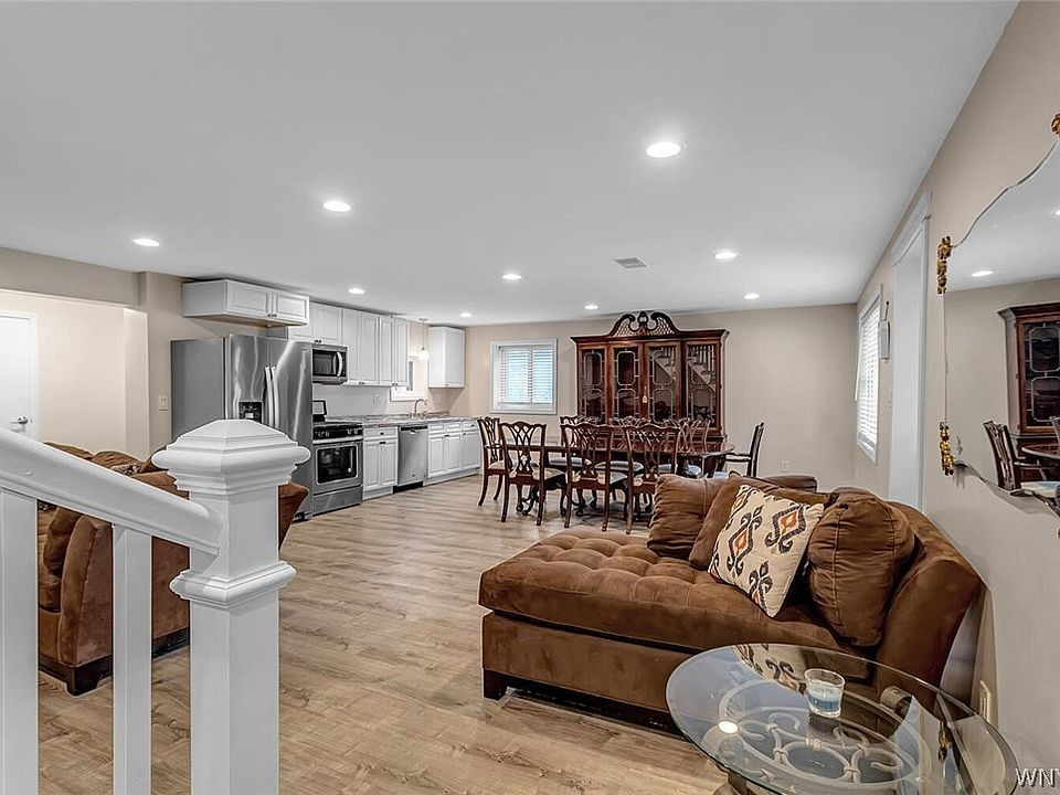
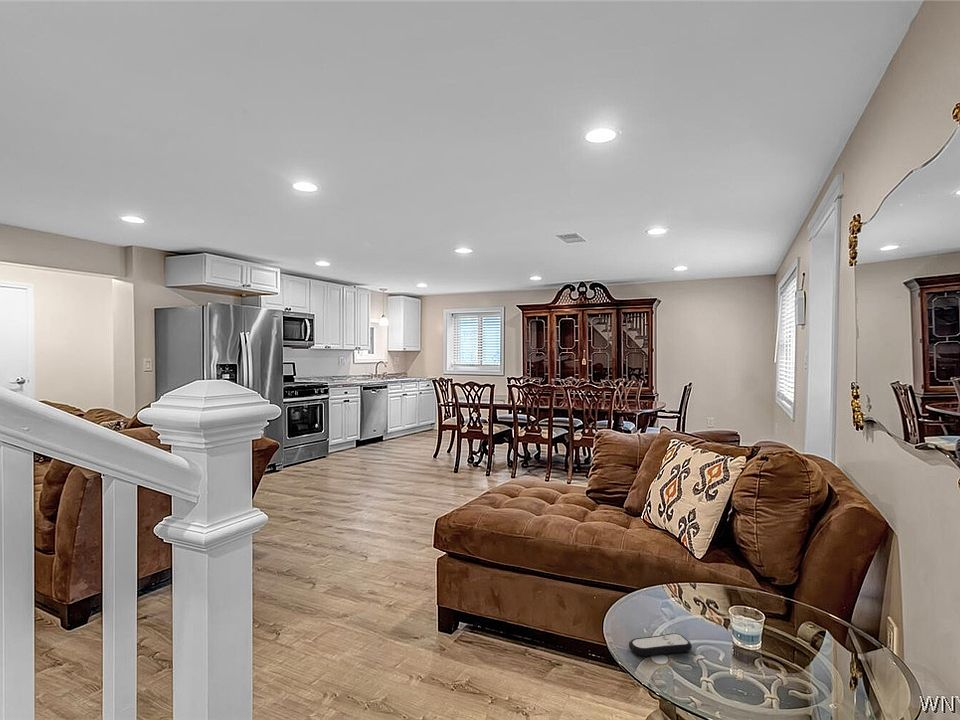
+ remote control [628,632,693,657]
